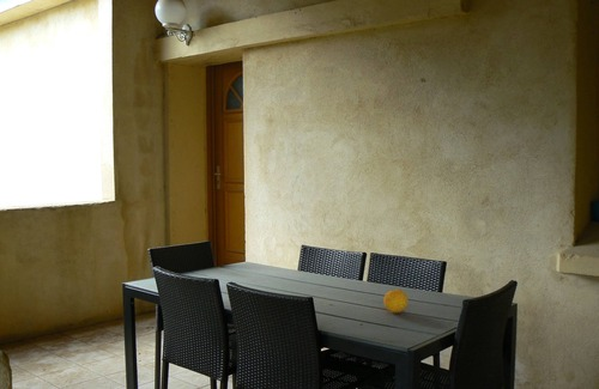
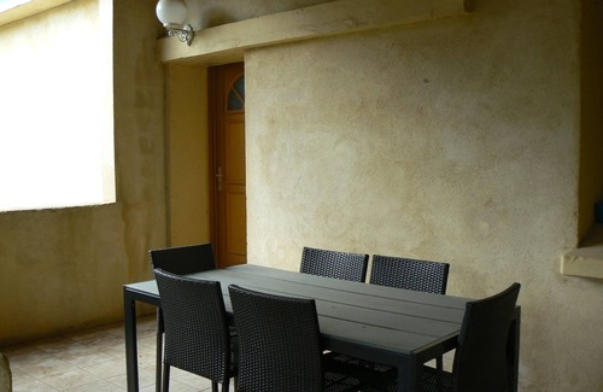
- fruit [382,288,410,314]
